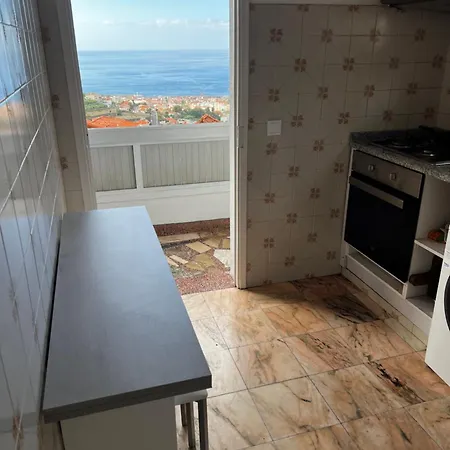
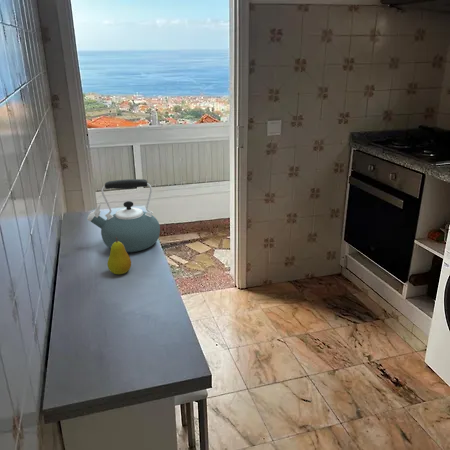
+ kettle [86,178,161,253]
+ fruit [107,237,132,275]
